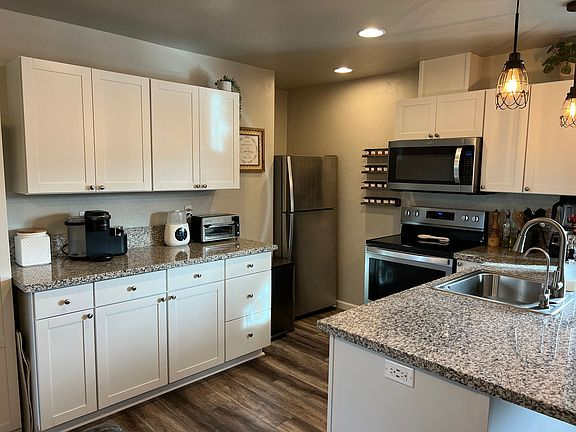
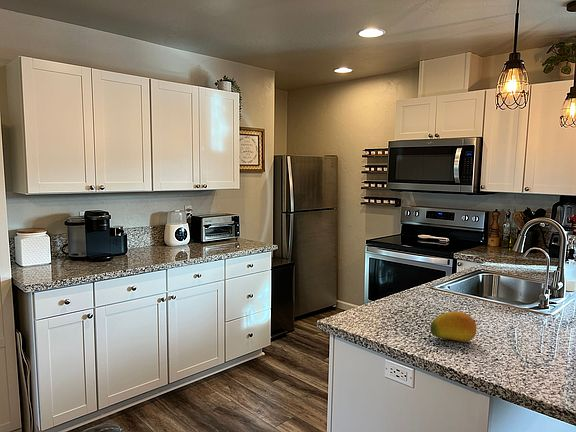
+ fruit [429,311,478,343]
